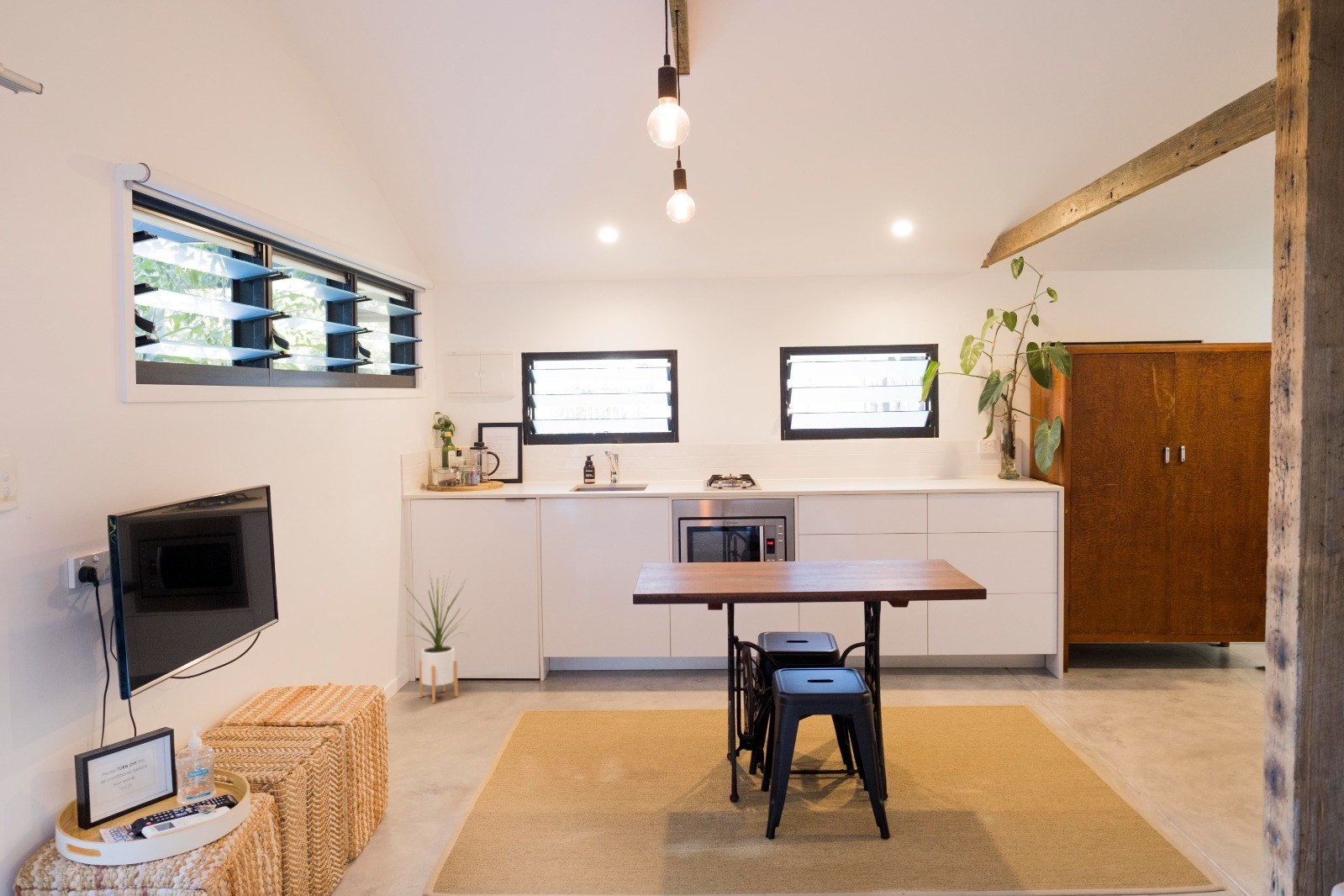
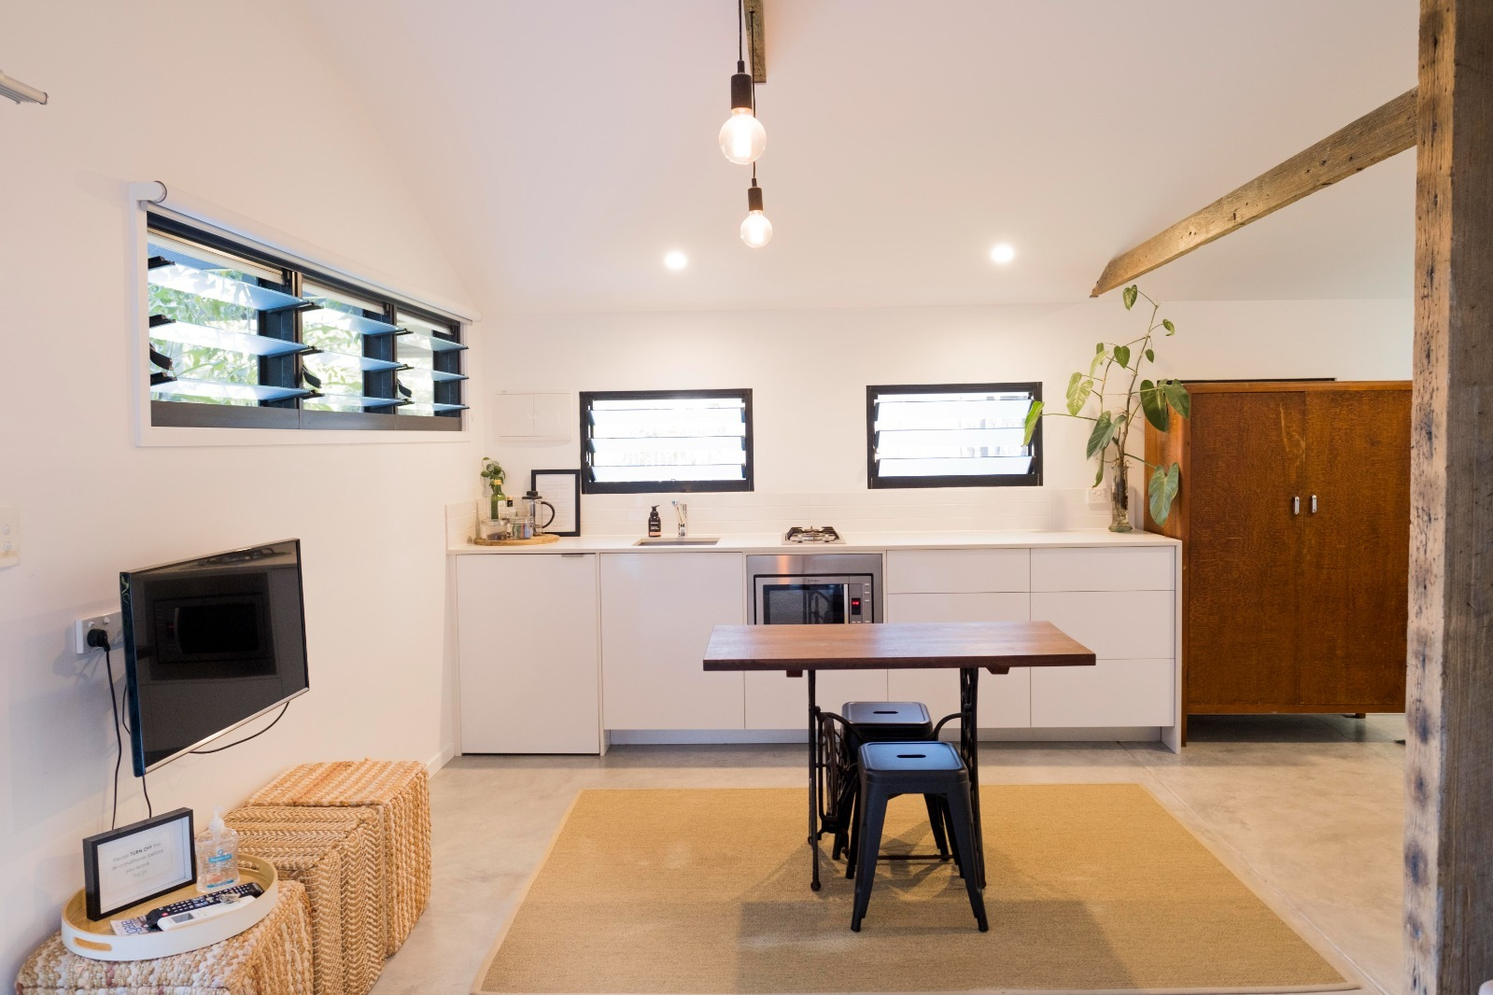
- house plant [403,569,472,704]
